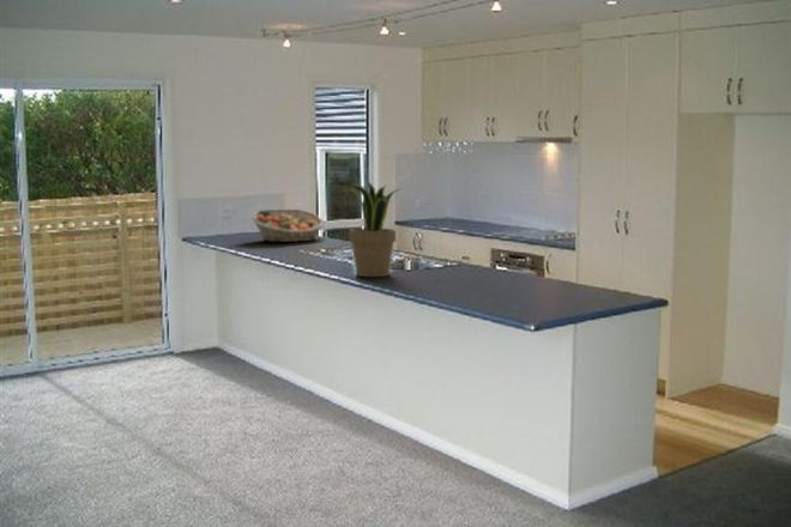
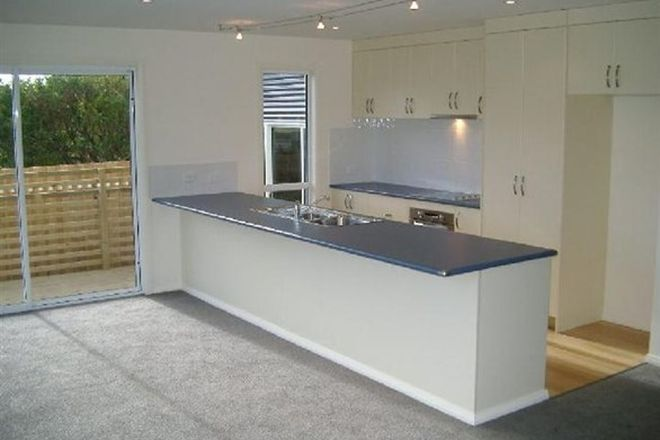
- fruit basket [252,207,325,243]
- potted plant [342,181,401,278]
